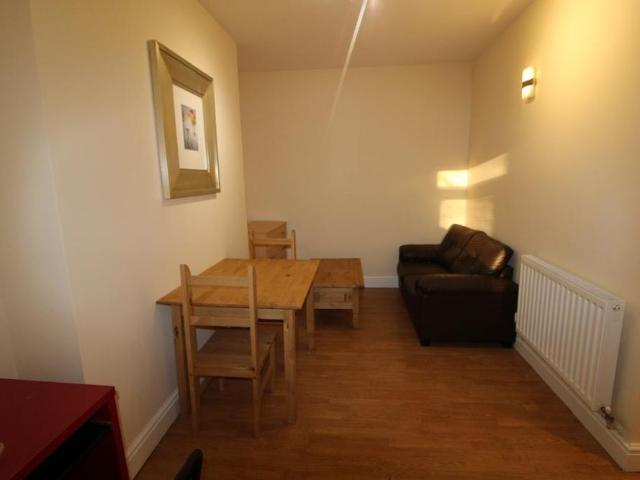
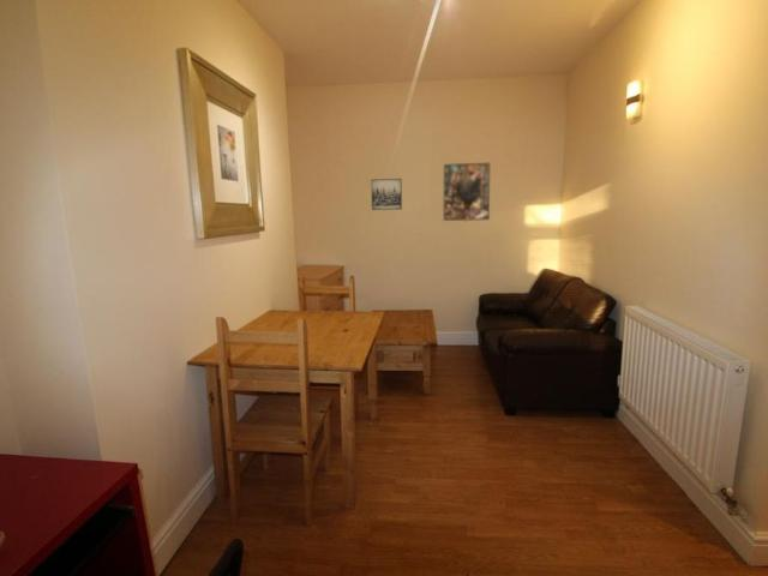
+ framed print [443,162,491,222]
+ wall art [370,178,403,211]
